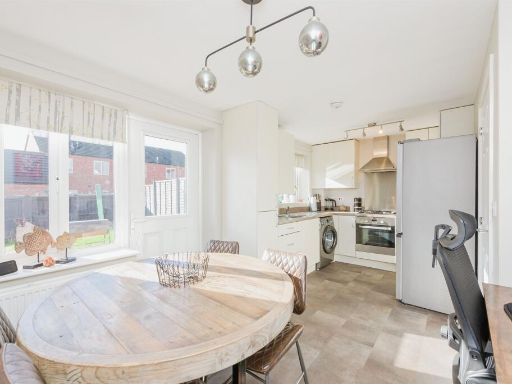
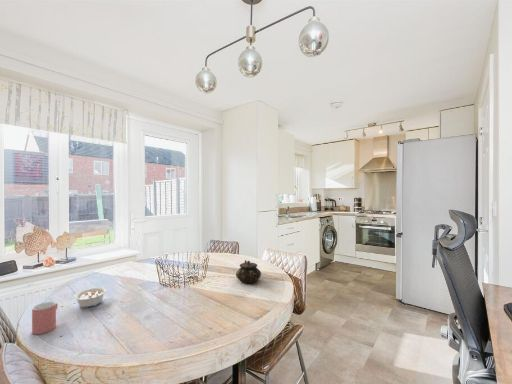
+ legume [68,286,108,309]
+ teapot [235,259,262,284]
+ cup [31,301,59,335]
